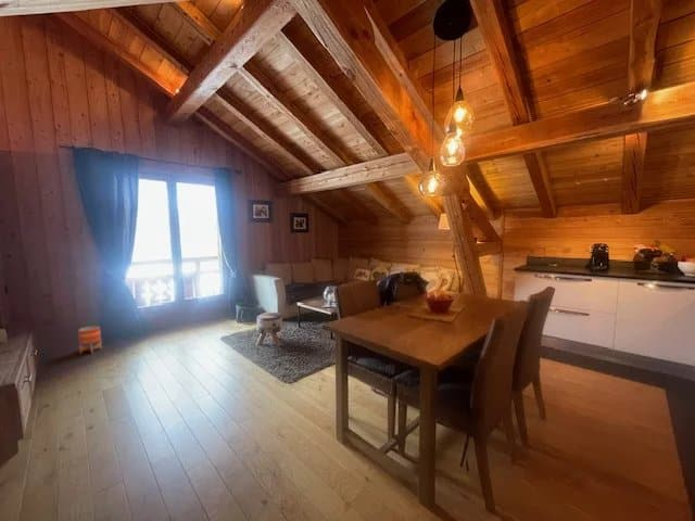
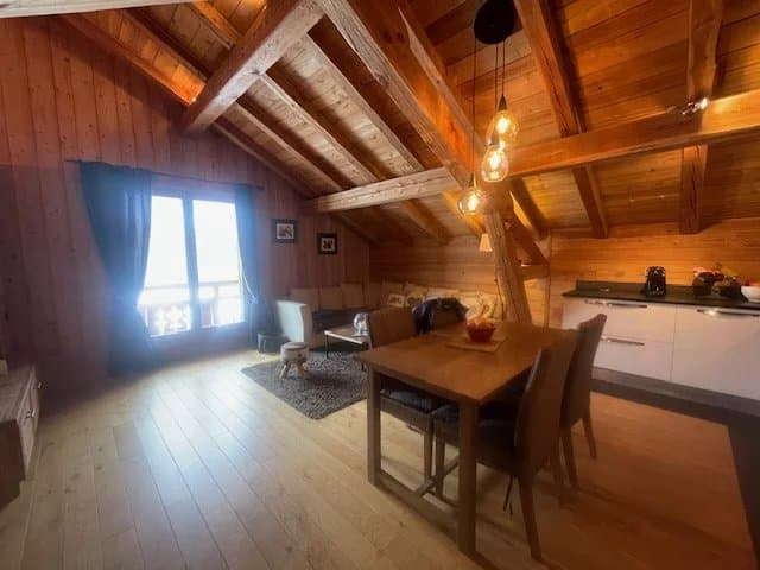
- planter [77,325,103,354]
